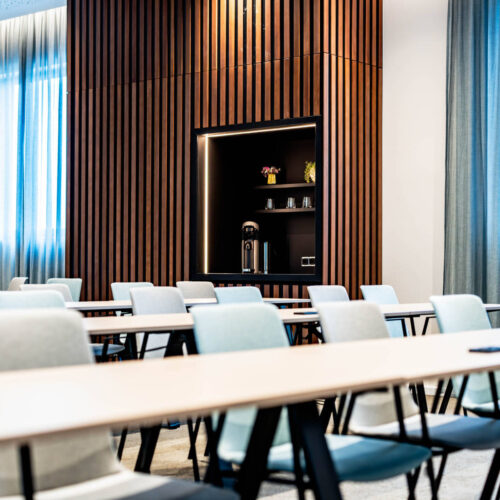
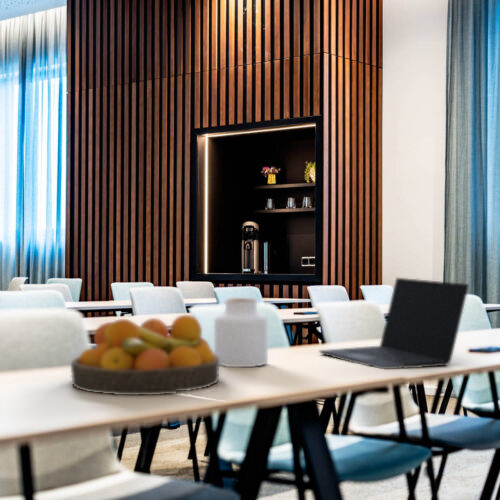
+ fruit bowl [70,314,220,396]
+ laptop [319,277,470,370]
+ jar [213,297,269,368]
